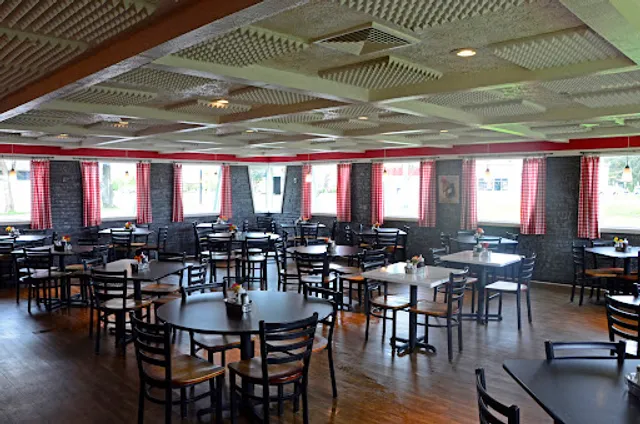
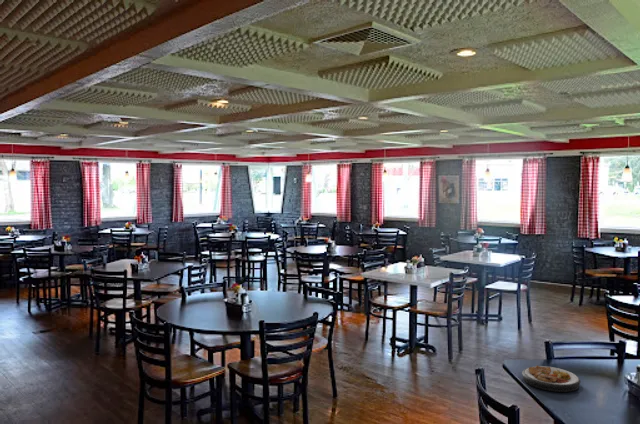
+ plate [521,365,582,393]
